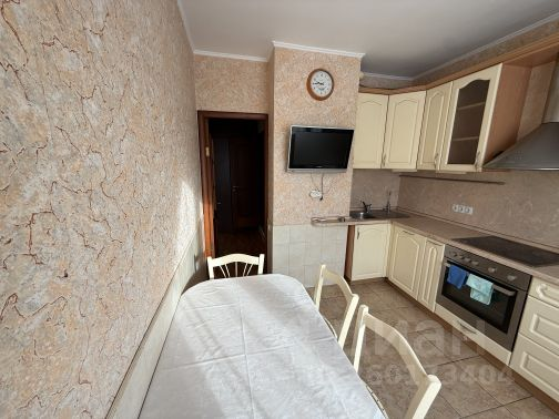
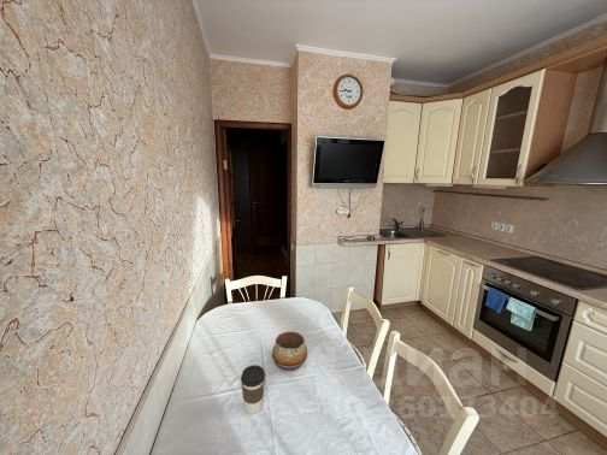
+ decorative bowl [271,330,308,372]
+ coffee cup [240,364,266,415]
